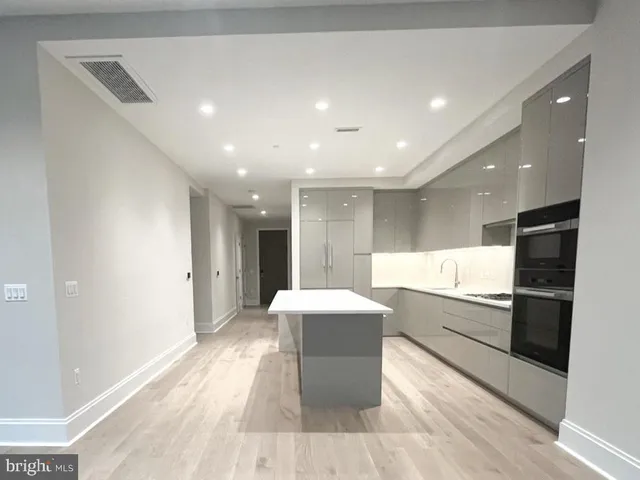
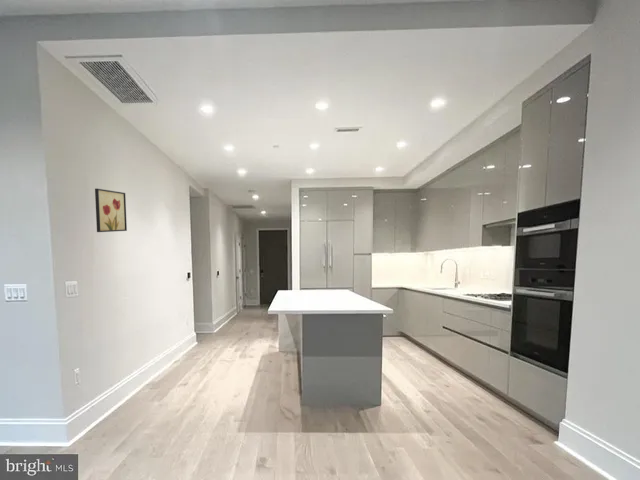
+ wall art [94,188,128,233]
